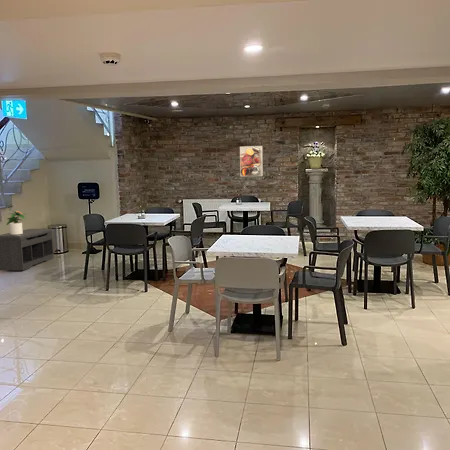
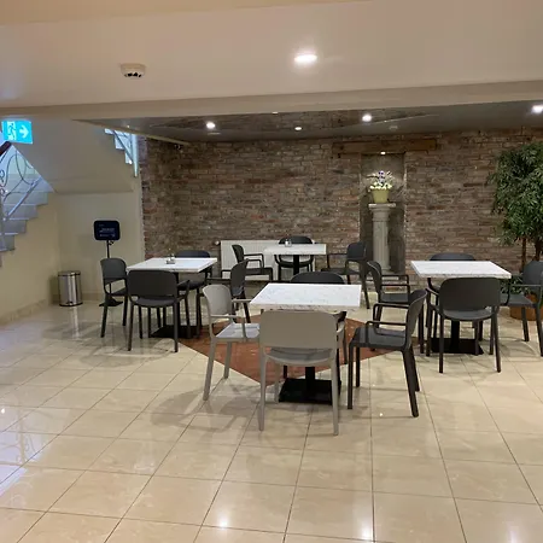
- bench [0,228,55,271]
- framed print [239,145,264,177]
- potted plant [6,210,29,235]
